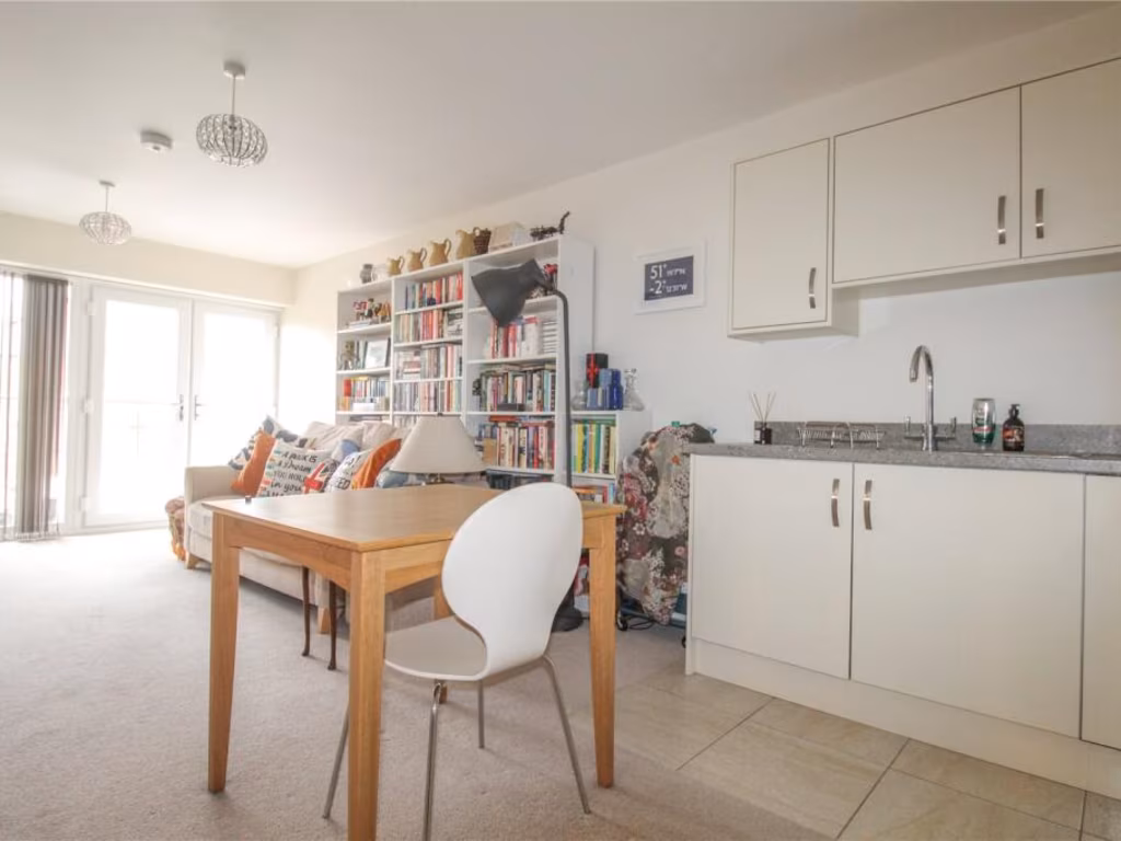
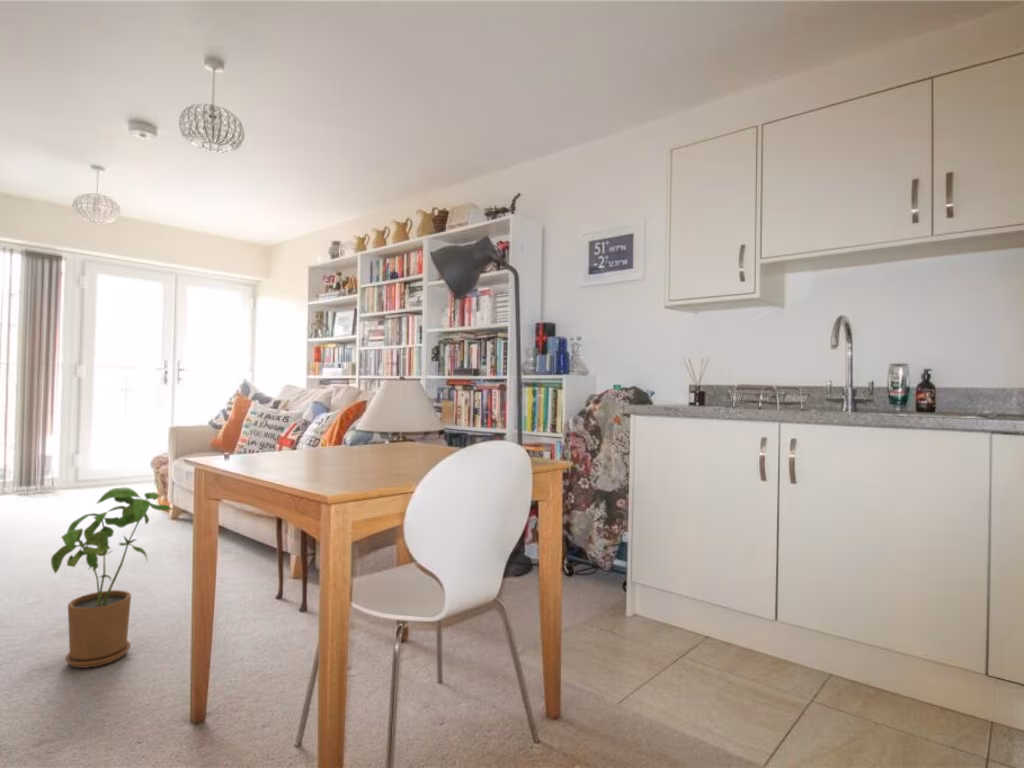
+ house plant [50,487,174,669]
